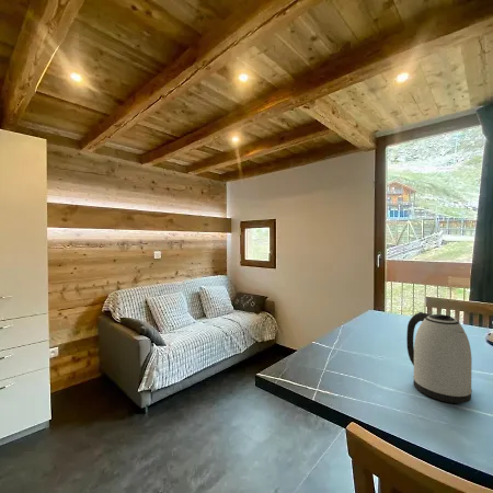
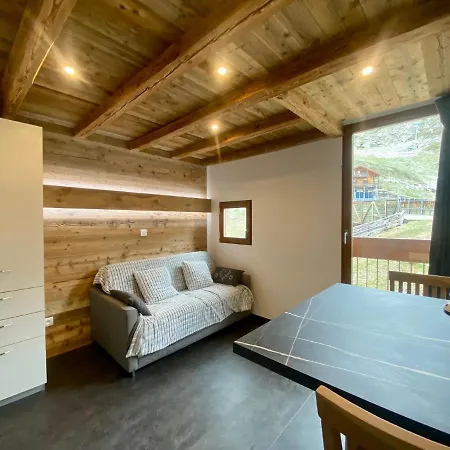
- kettle [405,311,473,404]
